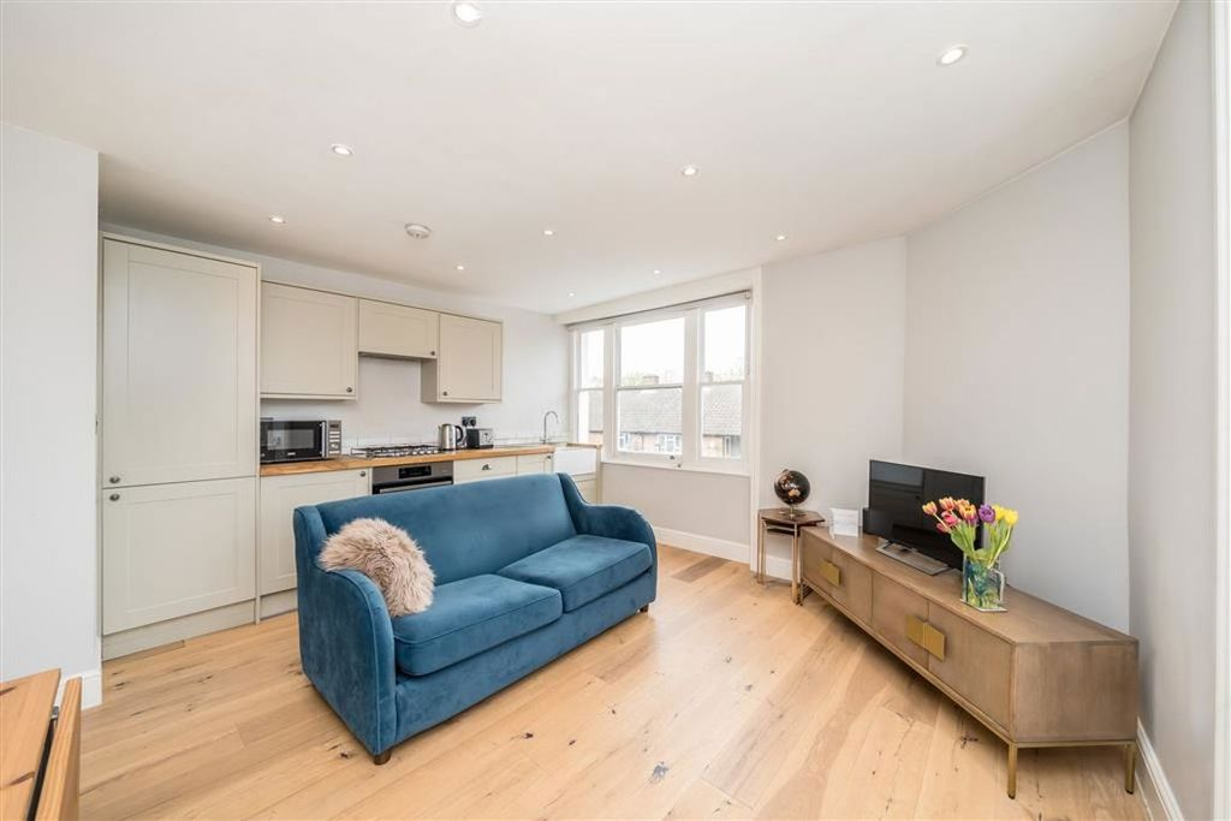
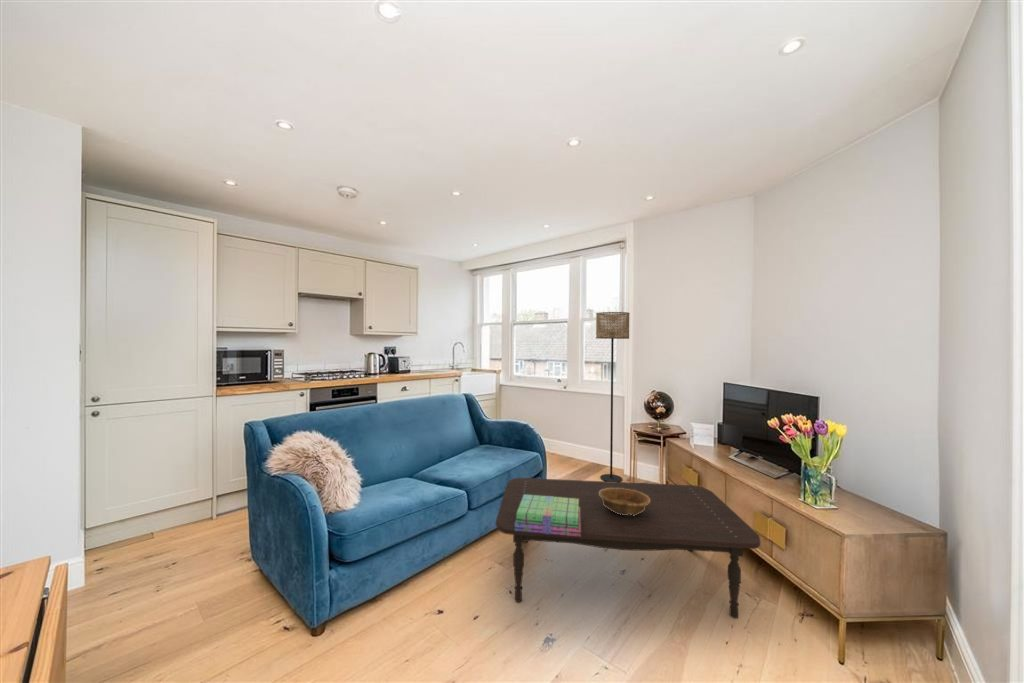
+ decorative bowl [599,488,650,516]
+ coffee table [495,477,761,620]
+ stack of books [515,494,581,537]
+ floor lamp [595,311,630,482]
